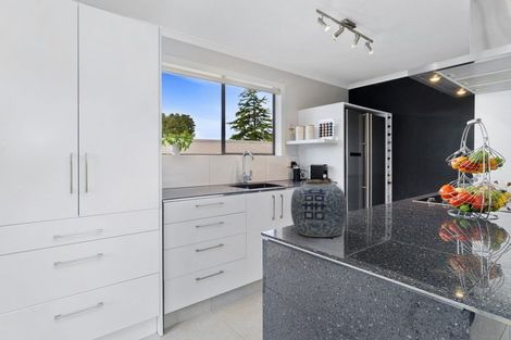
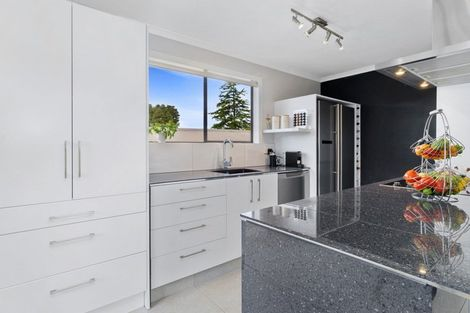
- vase [290,179,348,238]
